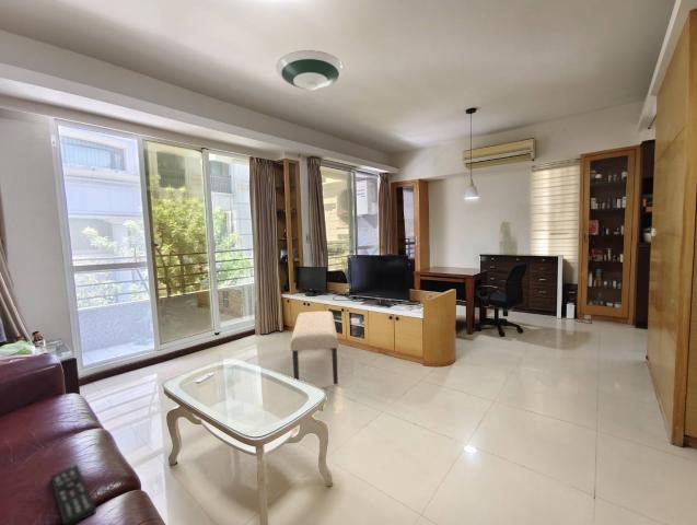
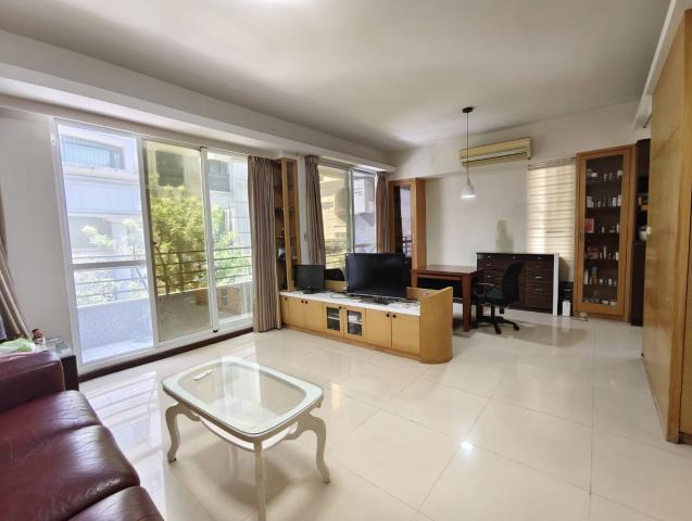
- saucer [275,49,345,91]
- bench [290,311,339,385]
- remote control [49,464,97,525]
